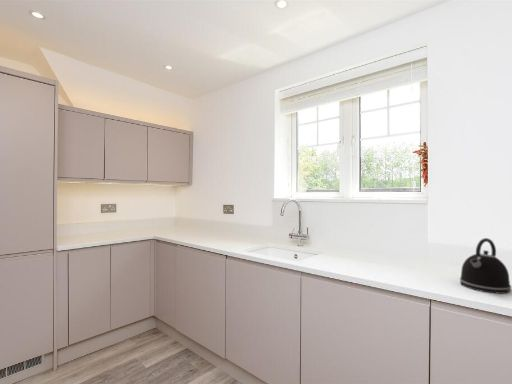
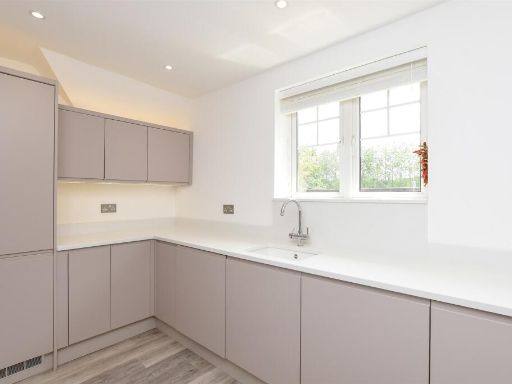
- kettle [459,237,512,295]
